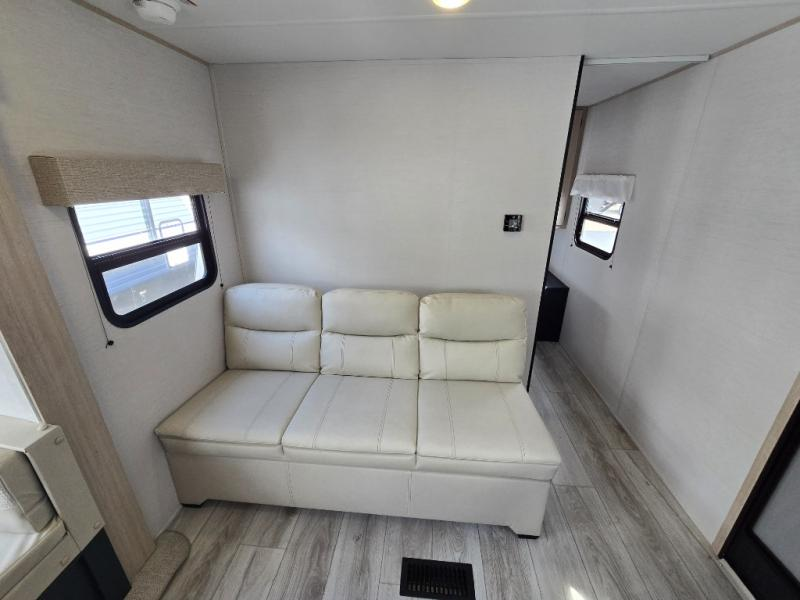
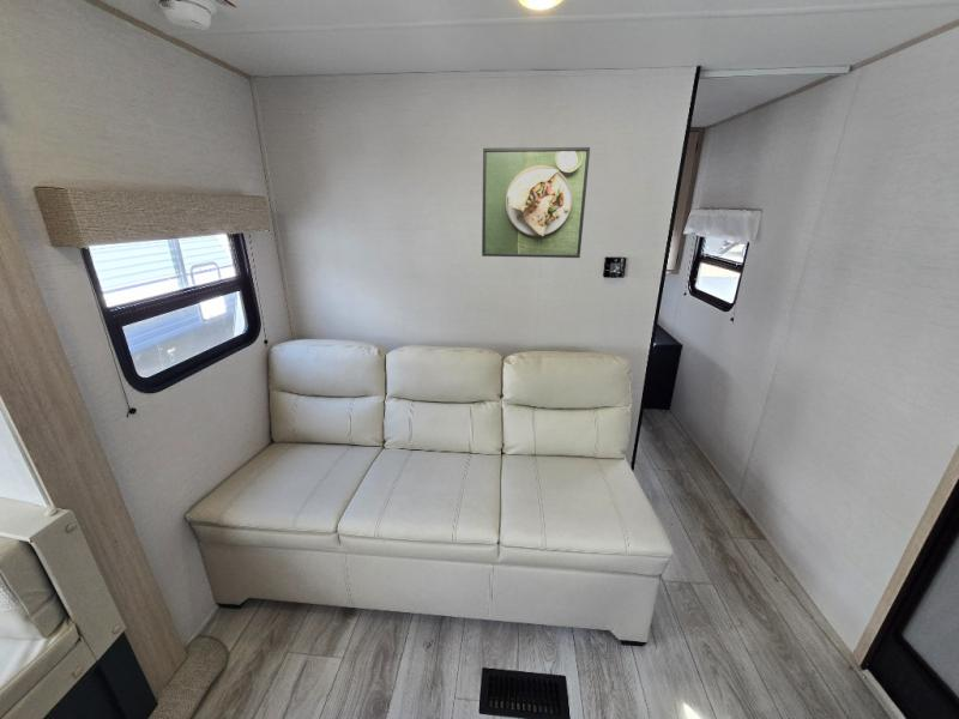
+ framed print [481,146,591,259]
